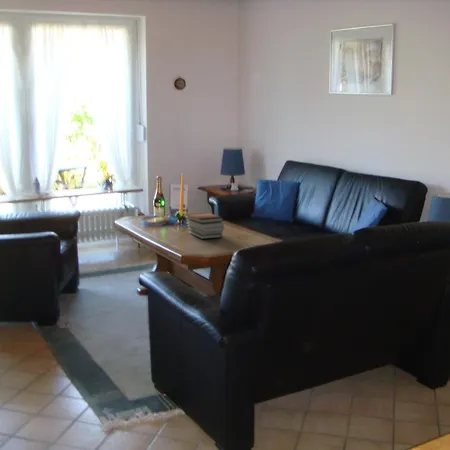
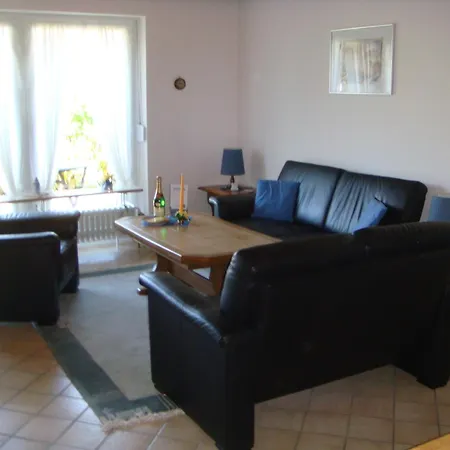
- book stack [184,211,225,240]
